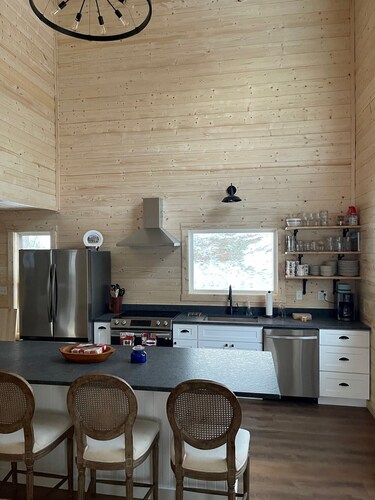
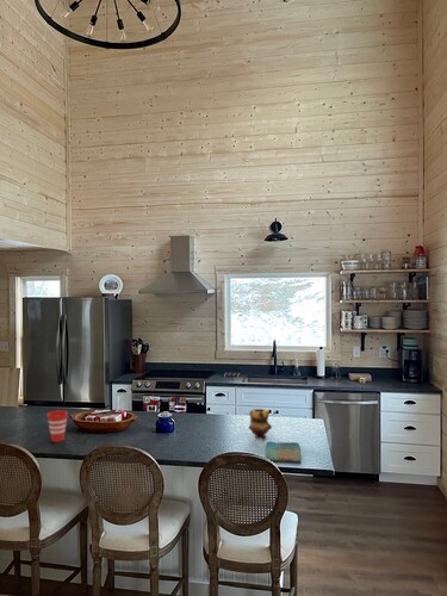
+ cup [46,409,69,443]
+ teapot [248,408,273,440]
+ dish towel [265,440,302,465]
